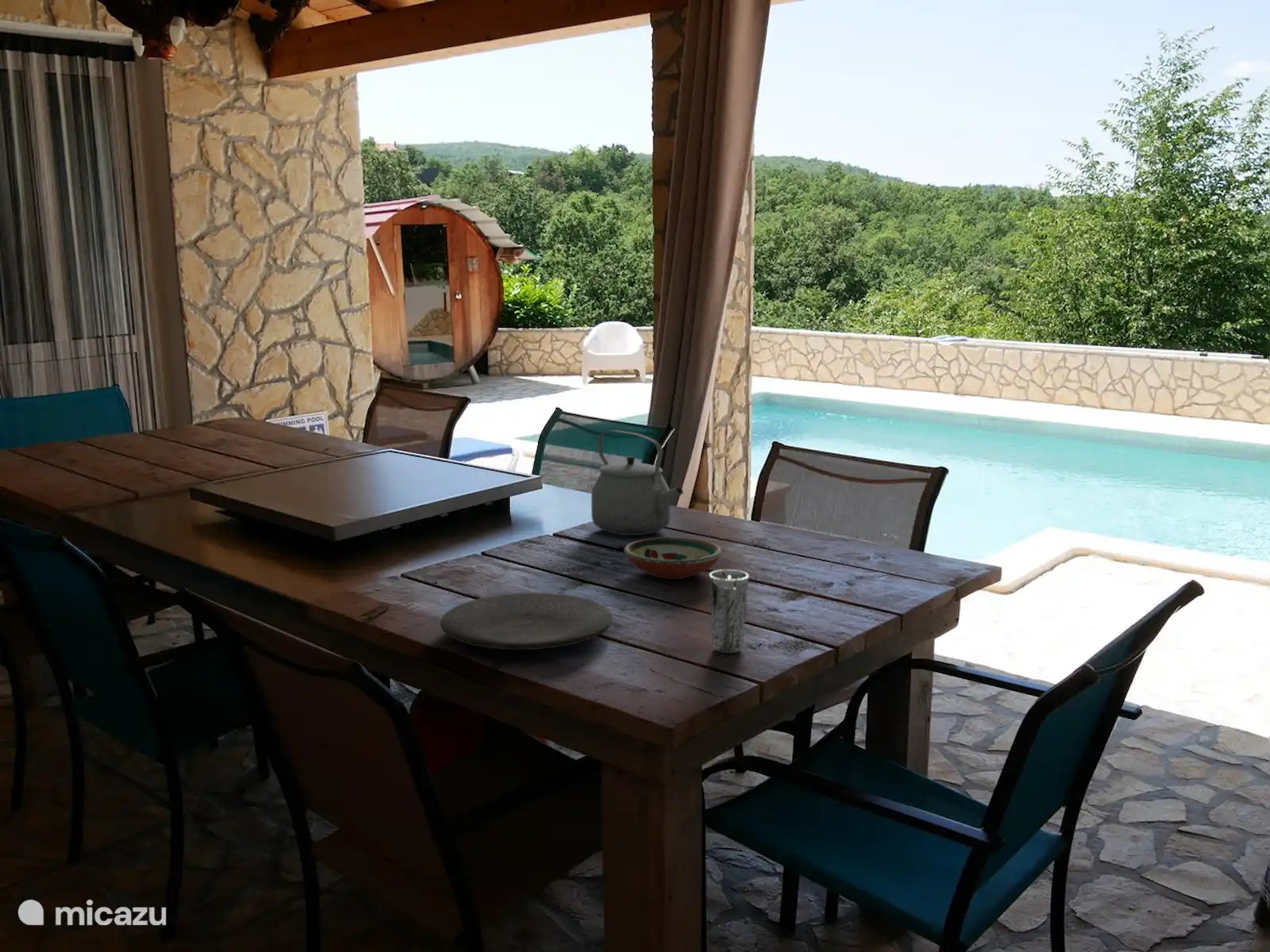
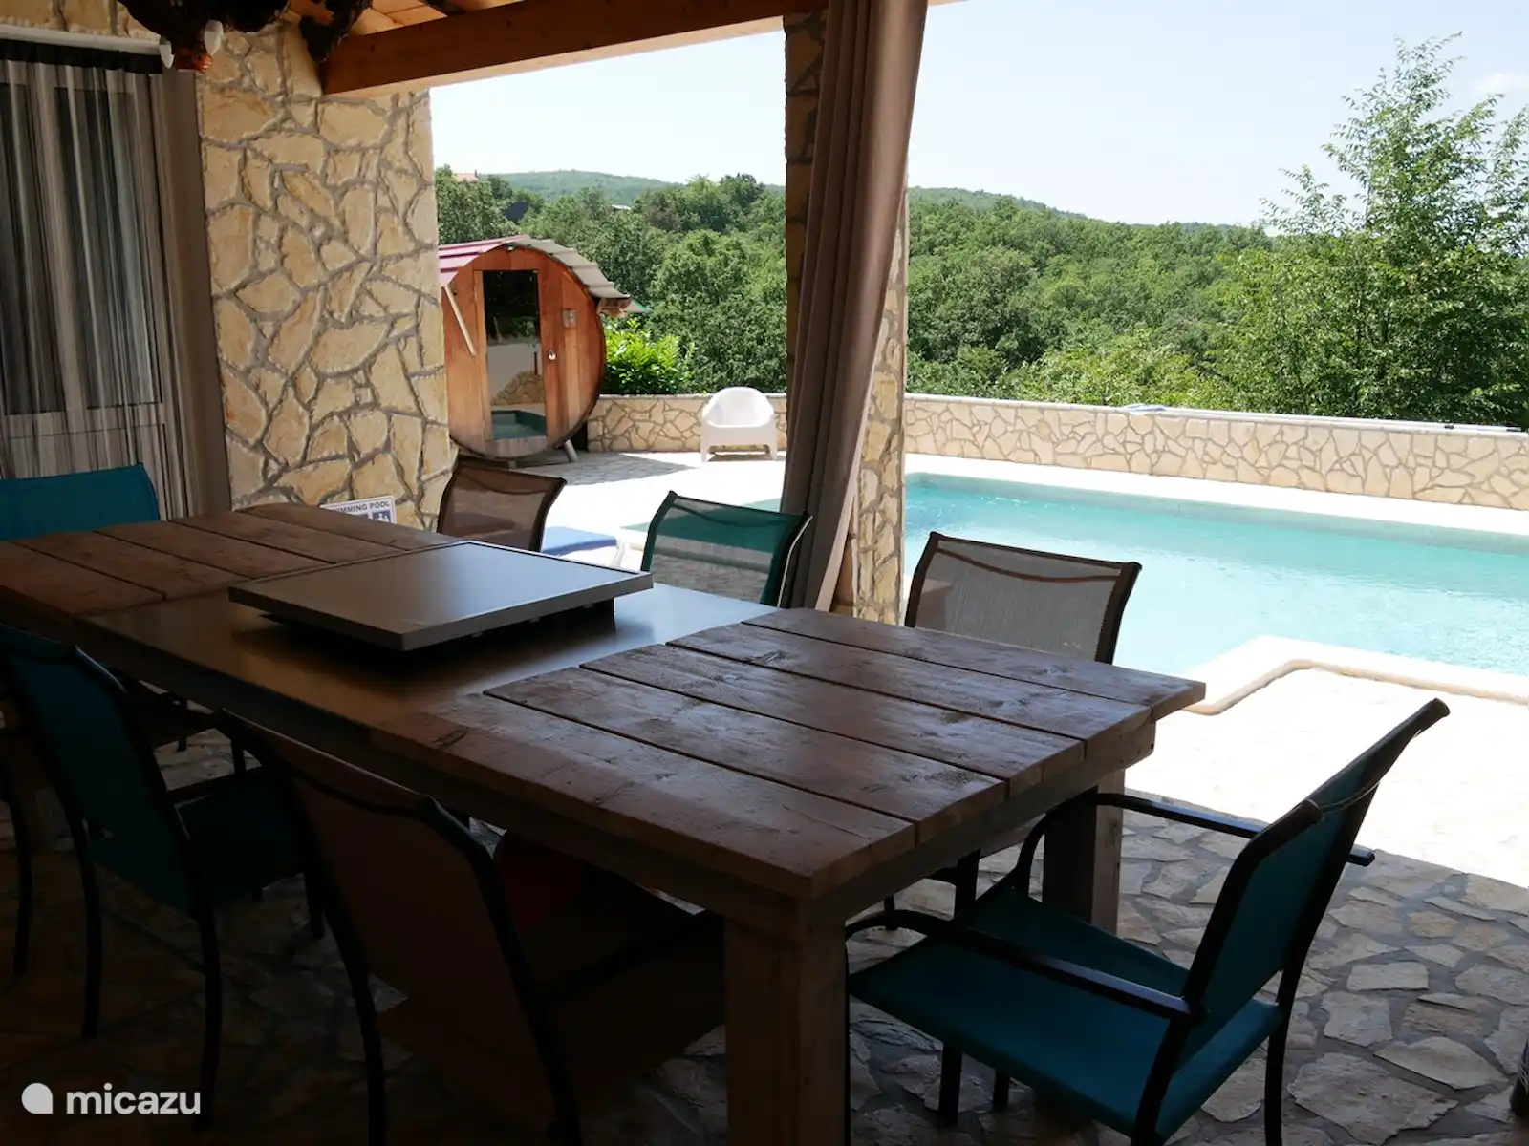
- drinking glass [708,569,750,654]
- plate [439,592,614,651]
- tea kettle [591,430,684,536]
- decorative bowl [623,536,723,580]
